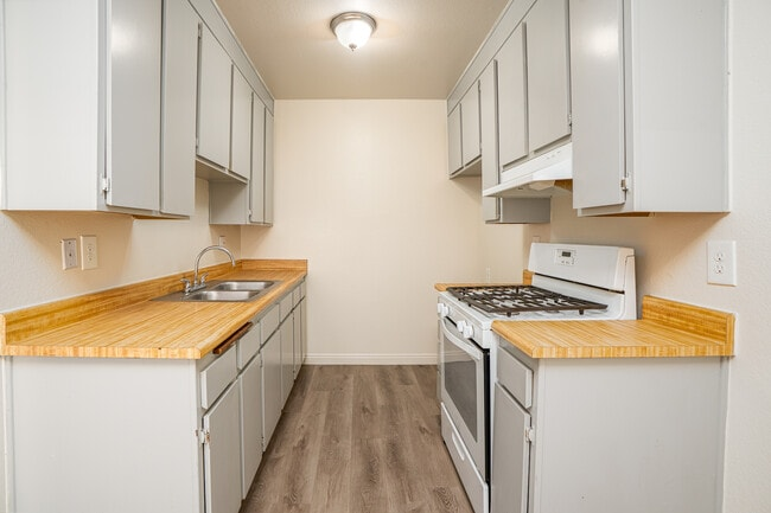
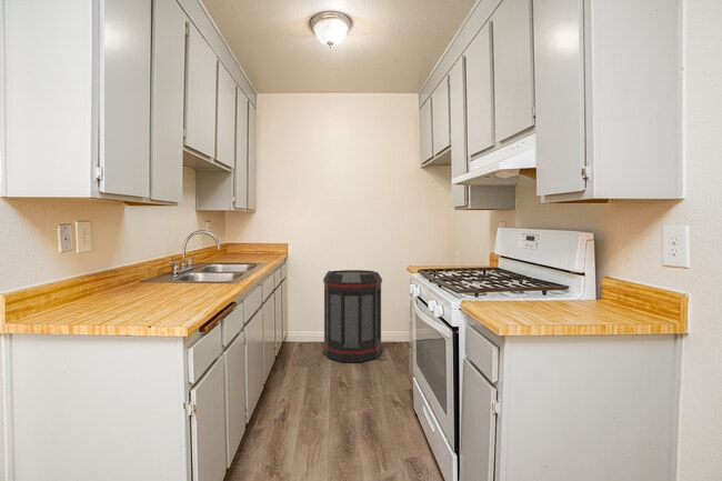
+ trash can [322,269,383,363]
